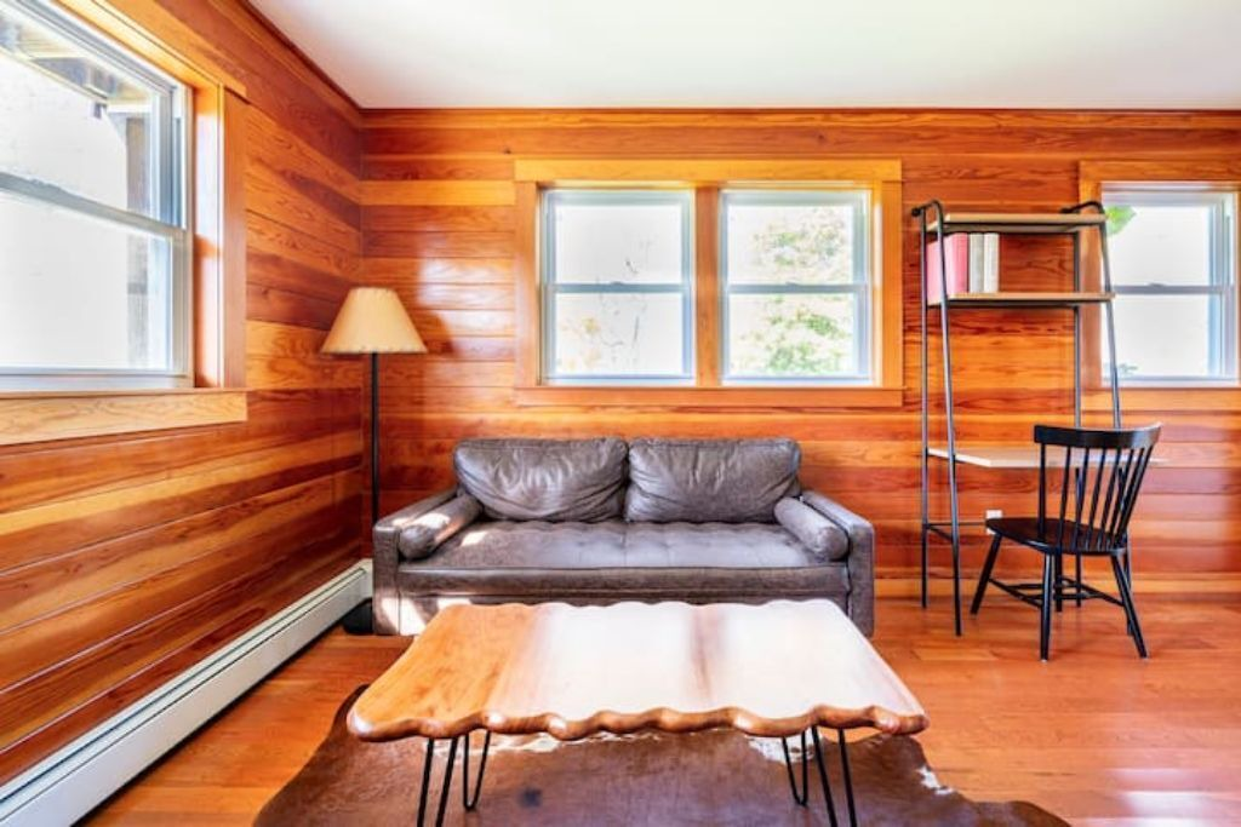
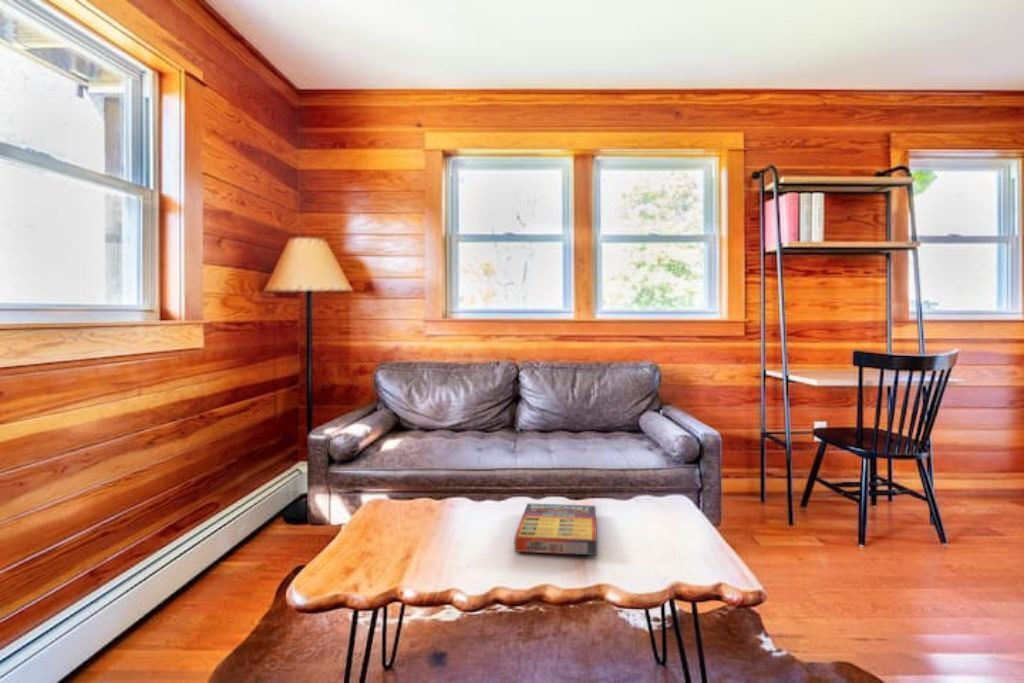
+ game compilation box [514,502,598,556]
